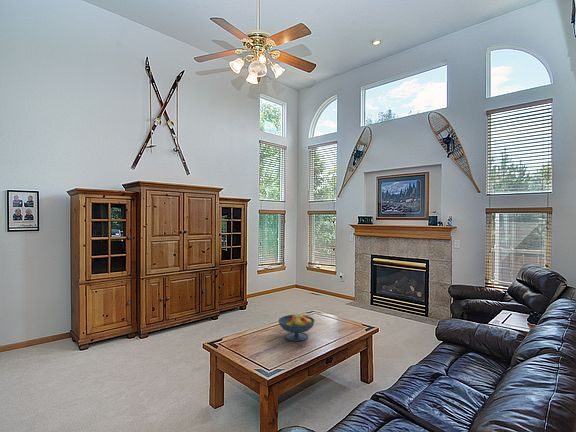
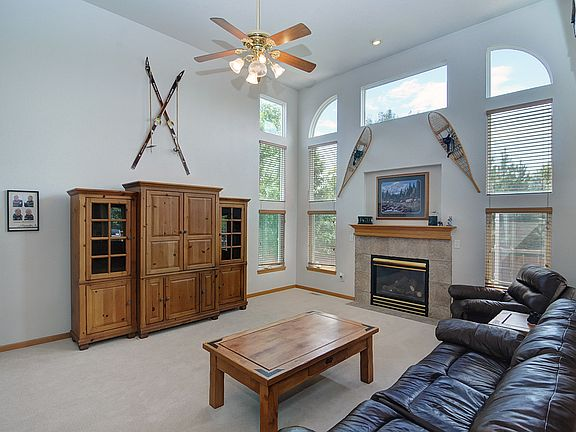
- fruit bowl [277,313,316,342]
